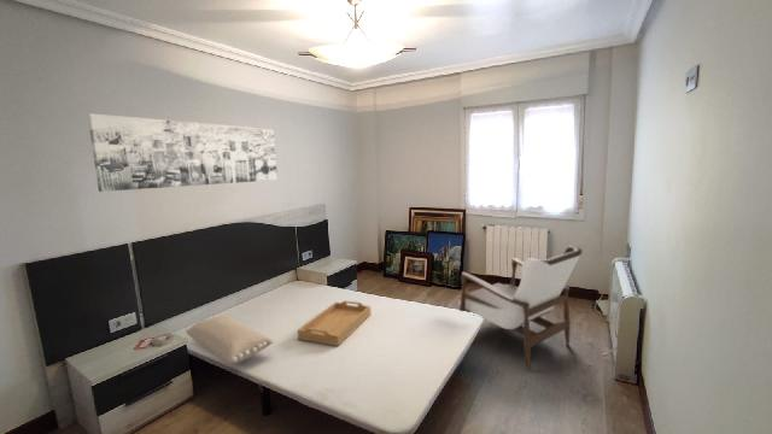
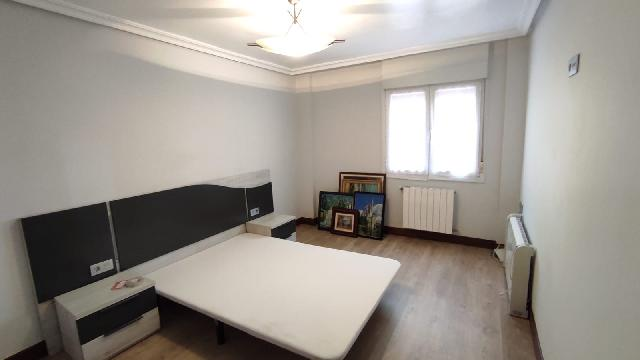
- wall art [86,112,279,193]
- armchair [457,245,584,370]
- serving tray [297,300,372,347]
- pillow [185,313,275,365]
